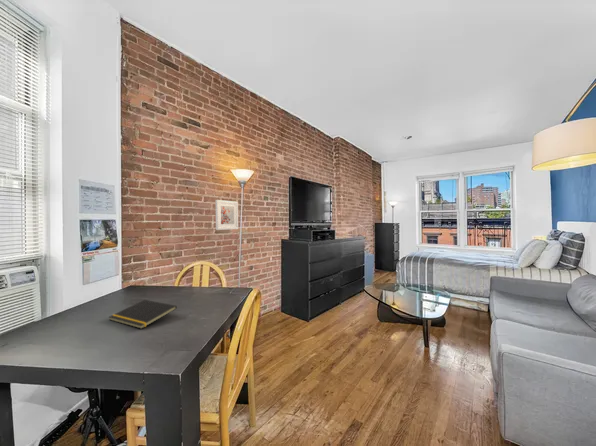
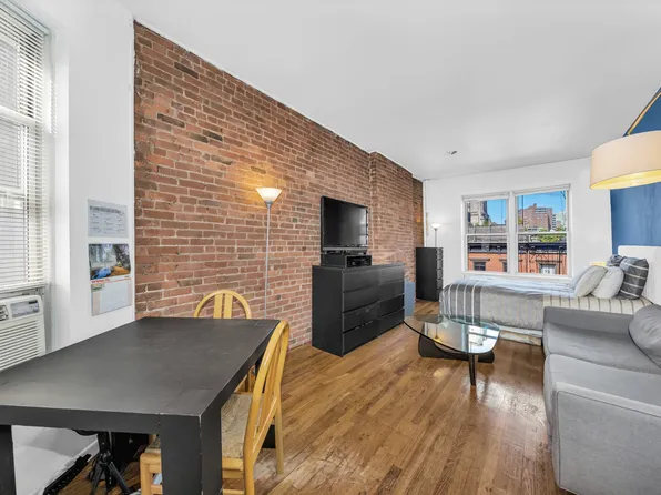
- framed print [214,199,239,231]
- notepad [108,299,178,330]
